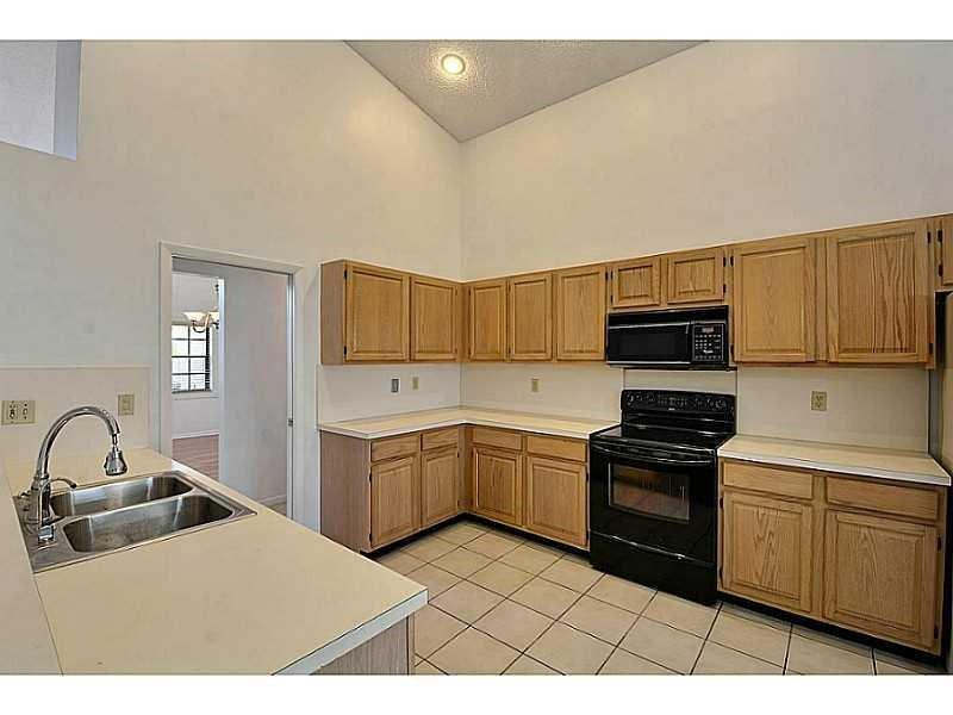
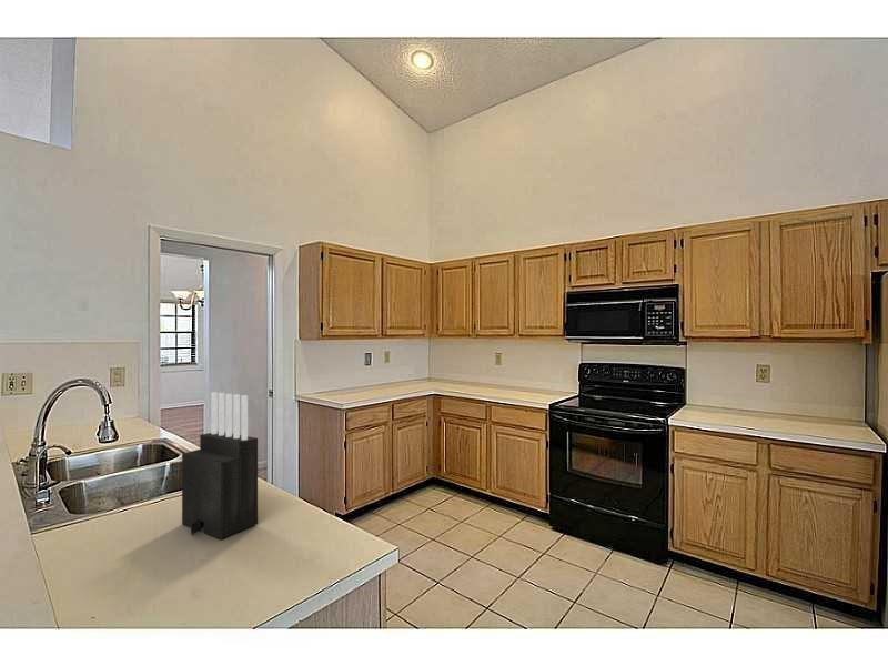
+ knife block [181,391,259,541]
